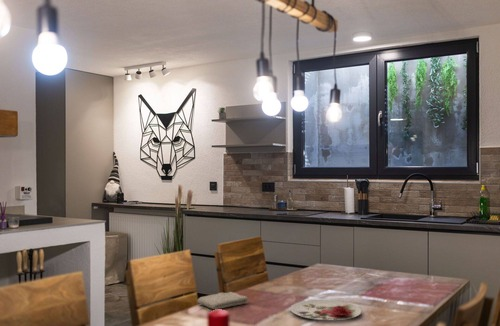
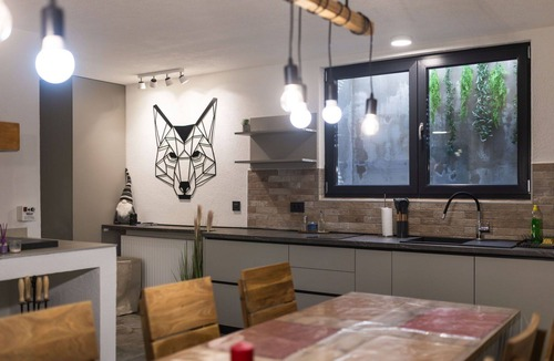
- plate [289,299,362,321]
- washcloth [196,291,249,310]
